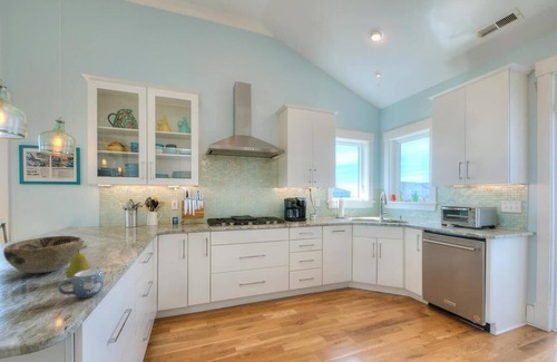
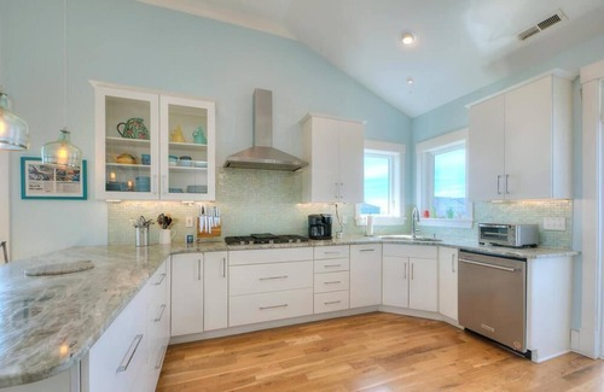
- decorative bowl [2,235,84,274]
- fruit [65,250,91,278]
- mug [57,267,105,300]
